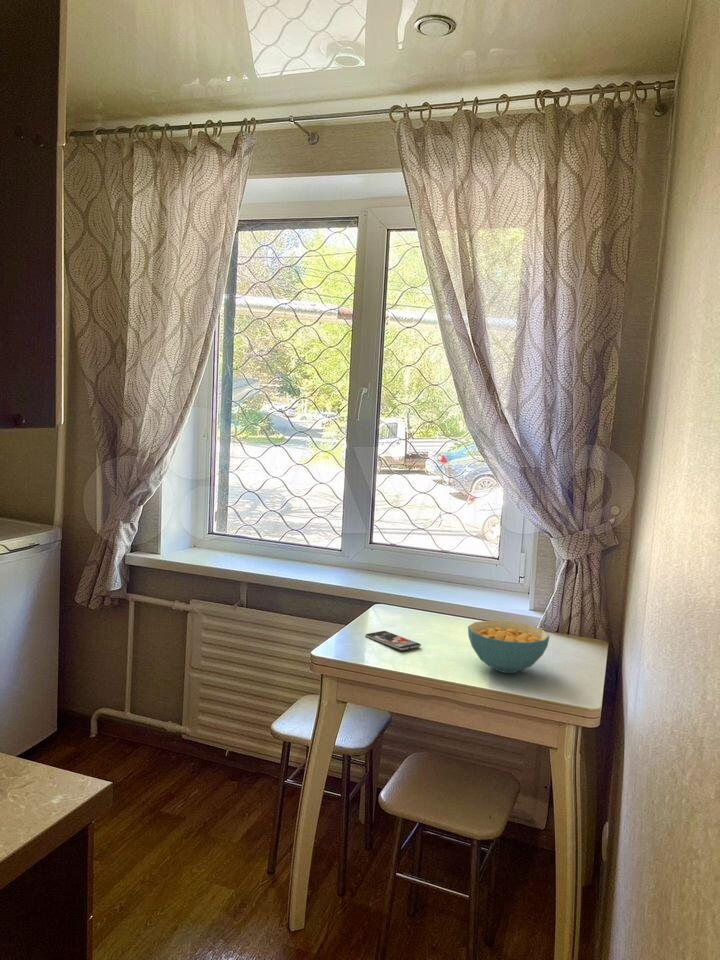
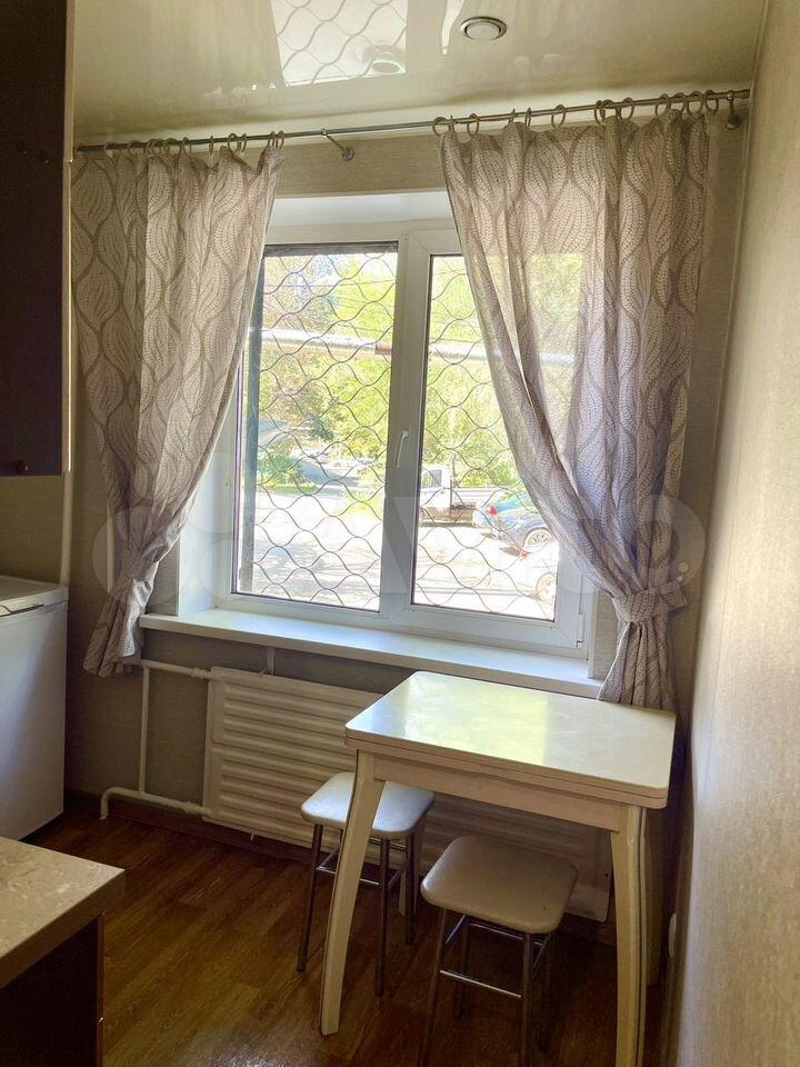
- smartphone [364,630,422,651]
- cereal bowl [467,619,551,674]
